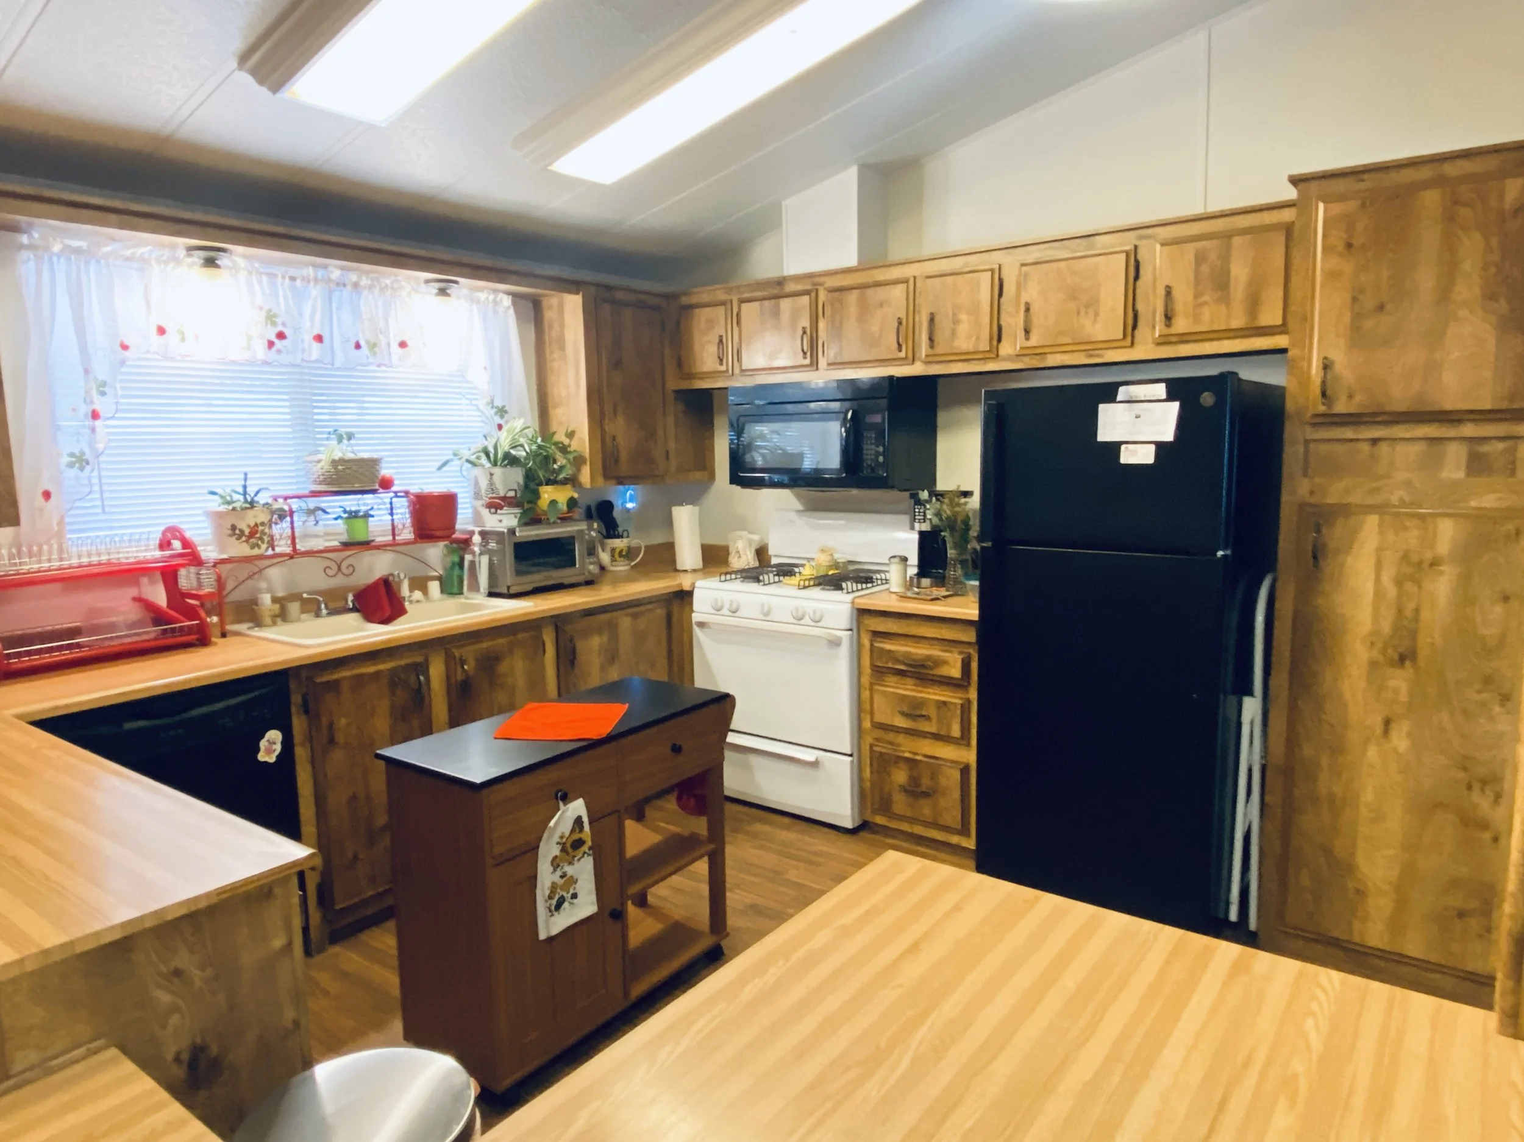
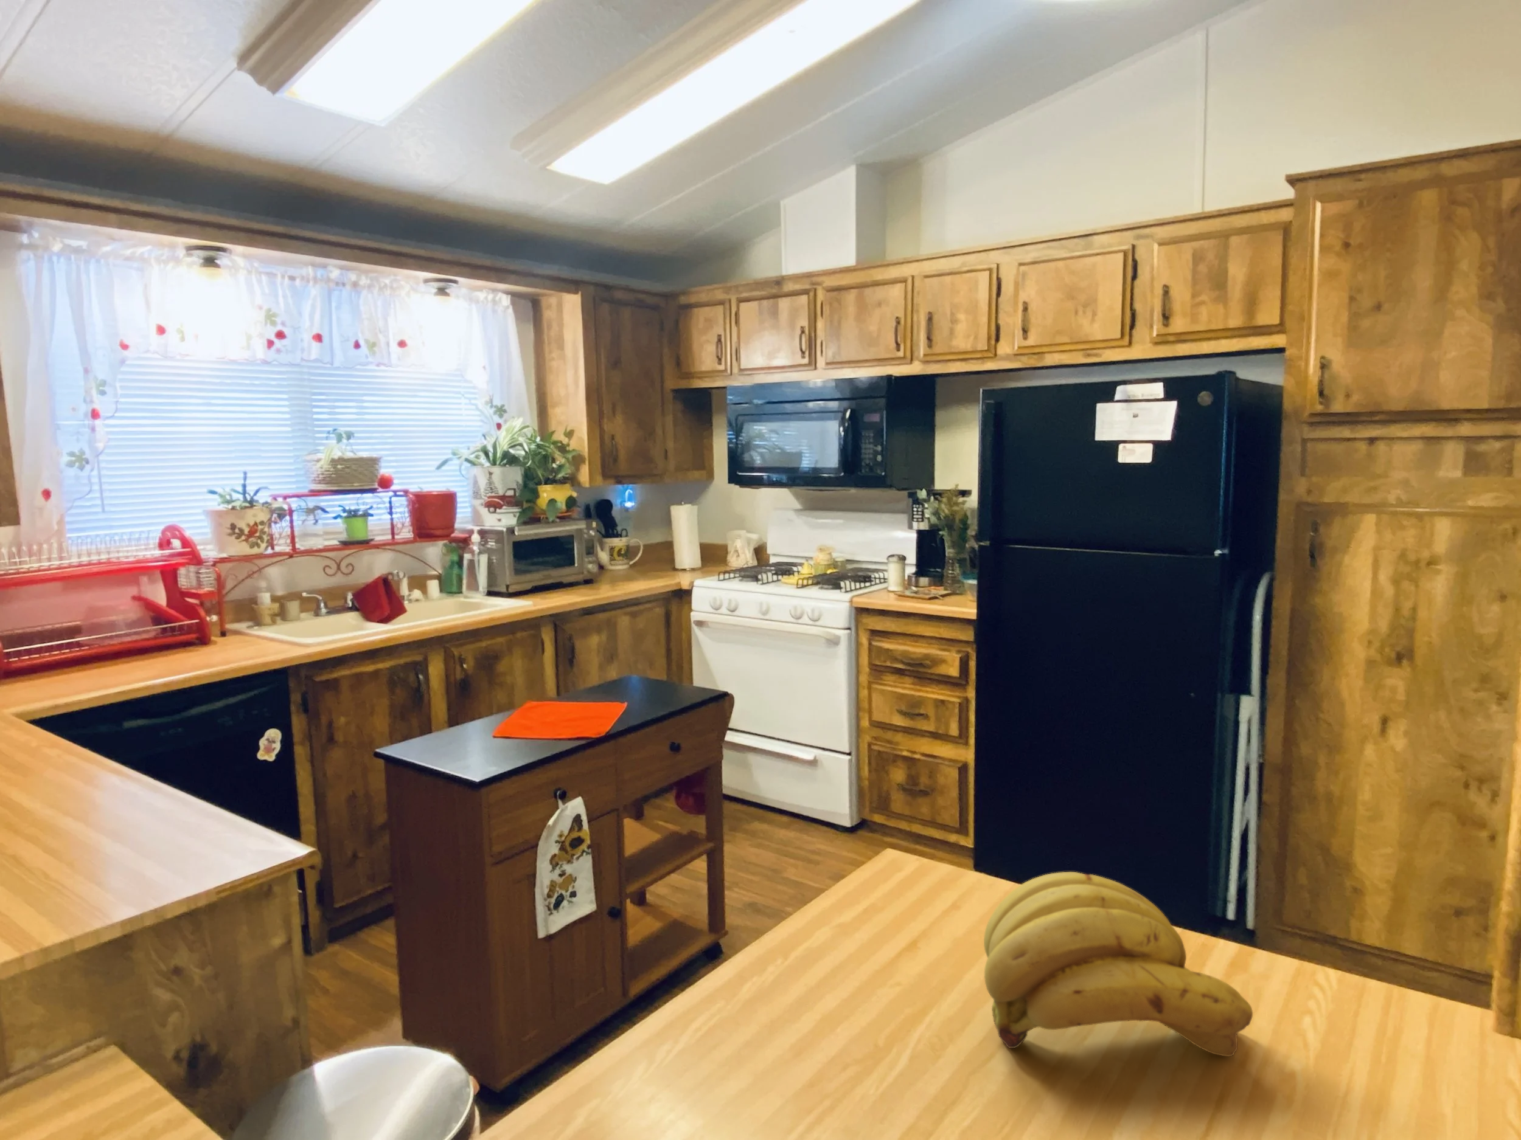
+ banana bunch [983,872,1253,1057]
